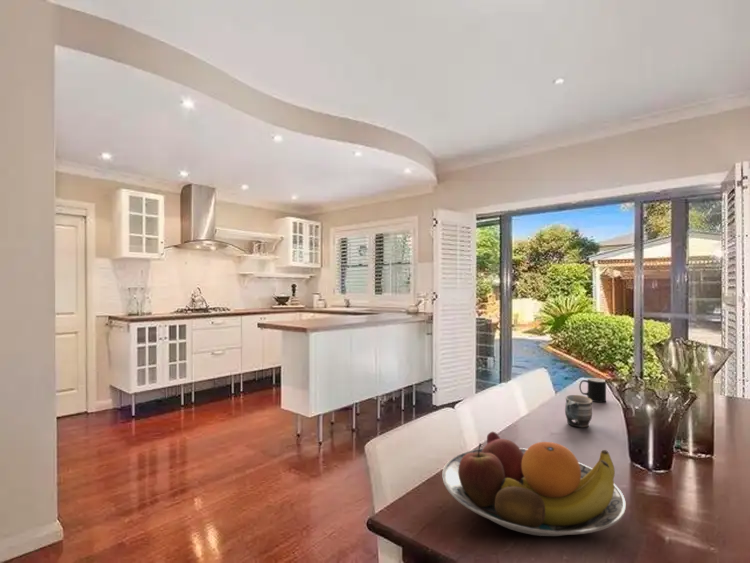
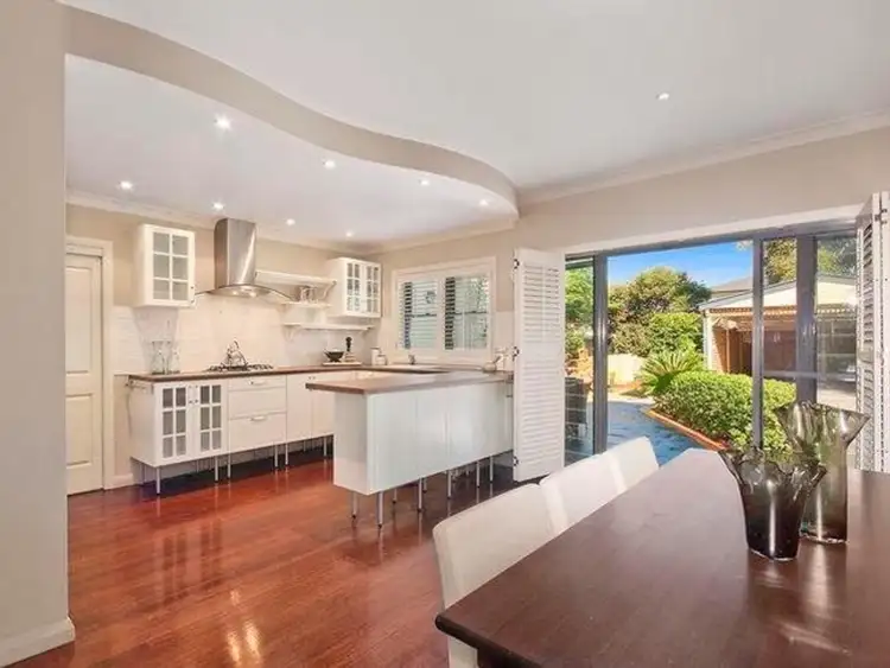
- cup [578,377,607,403]
- fruit bowl [441,431,627,537]
- mug [564,394,593,429]
